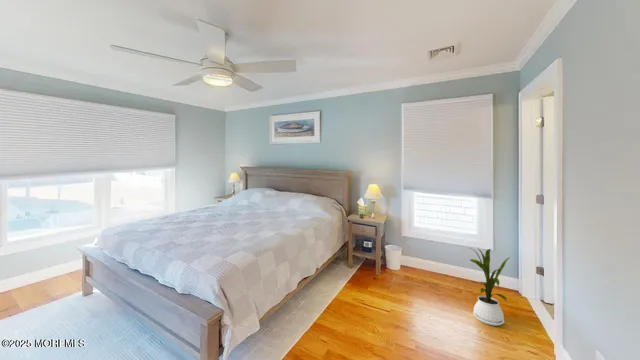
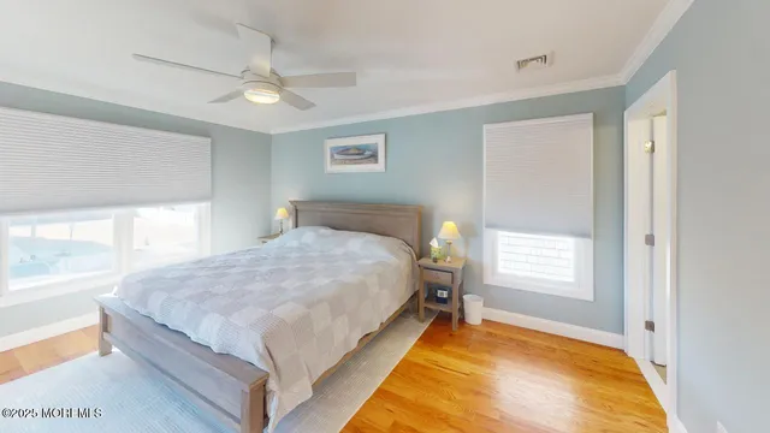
- house plant [468,247,511,327]
